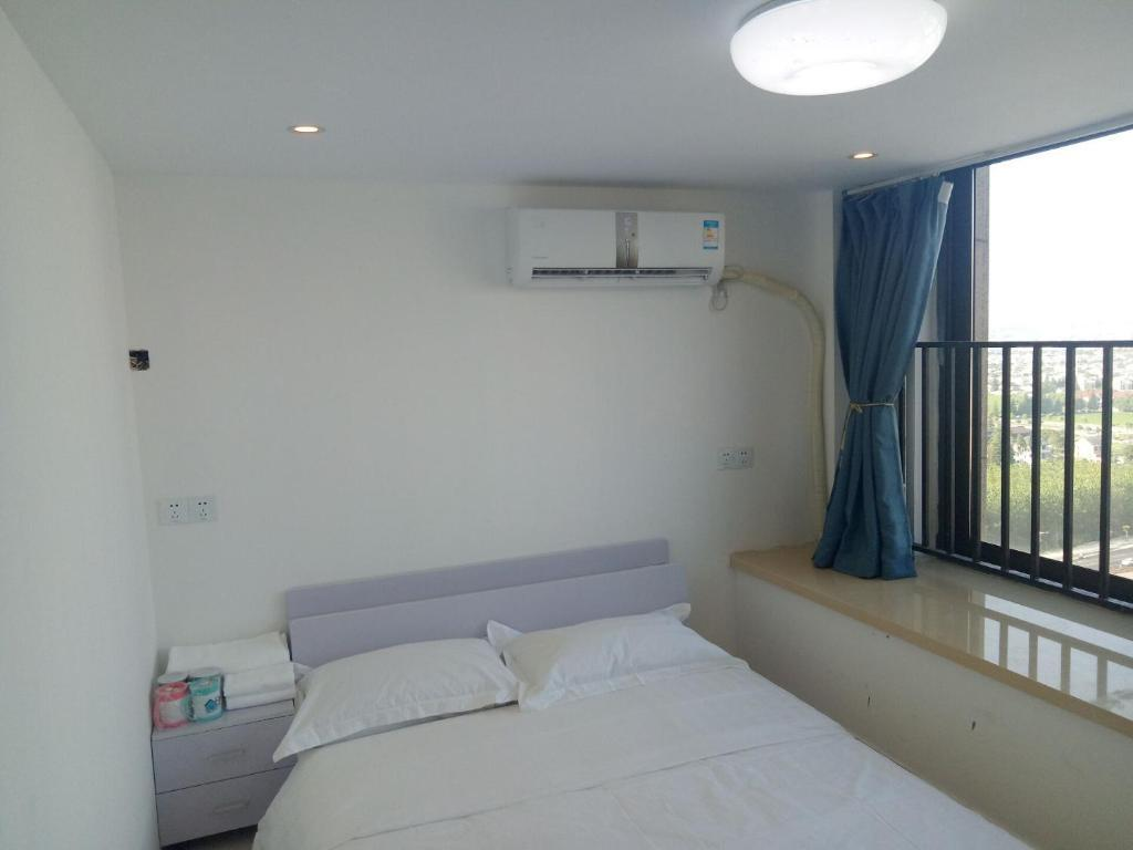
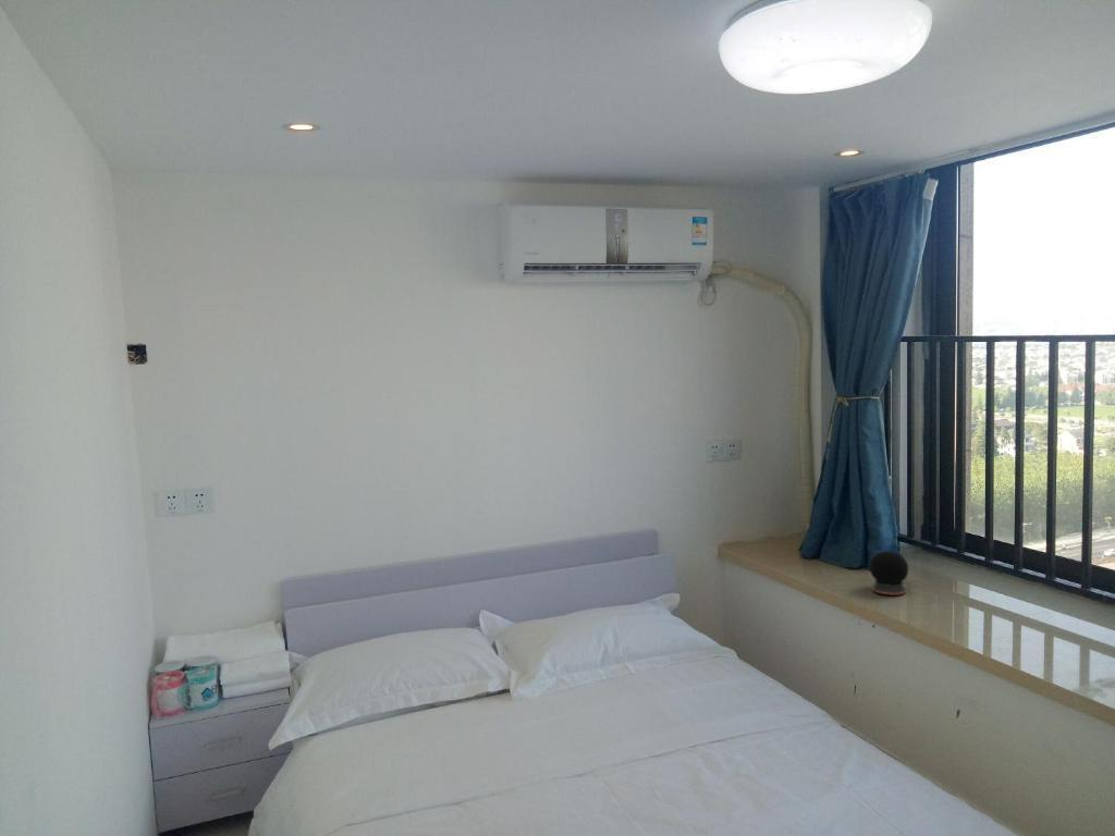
+ speaker [868,550,909,595]
